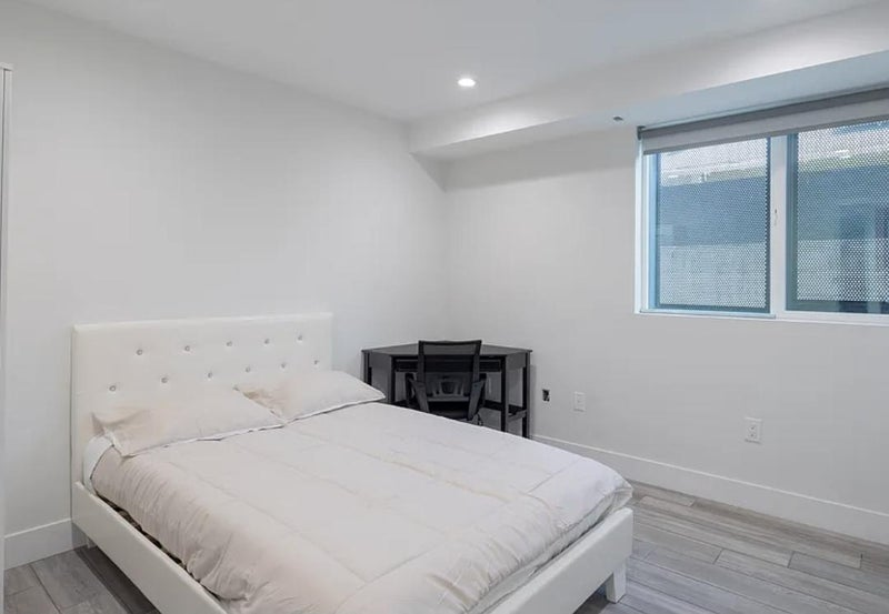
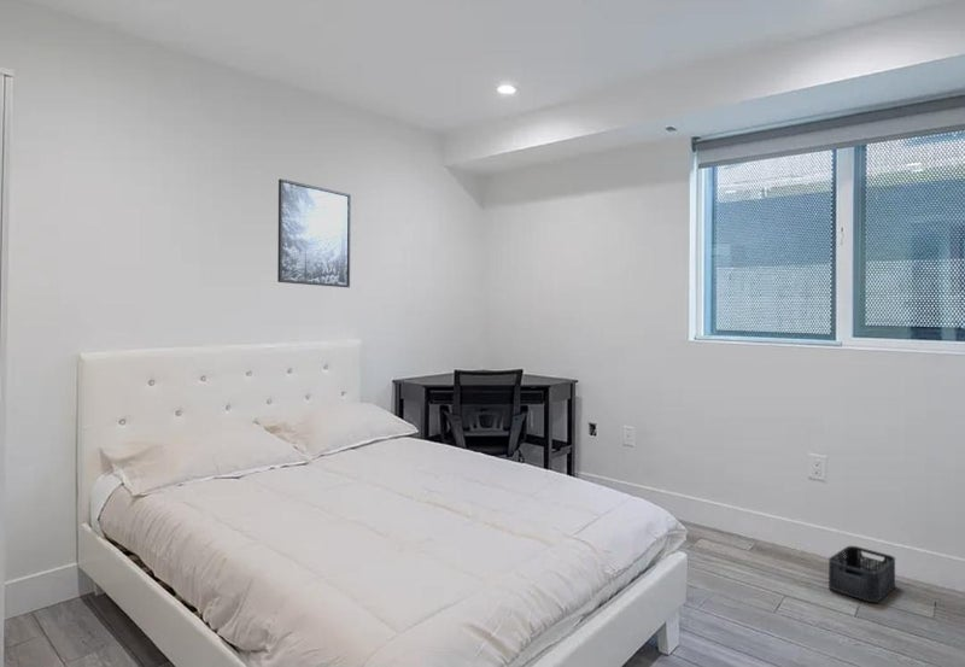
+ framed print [276,177,352,288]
+ storage bin [827,545,896,603]
